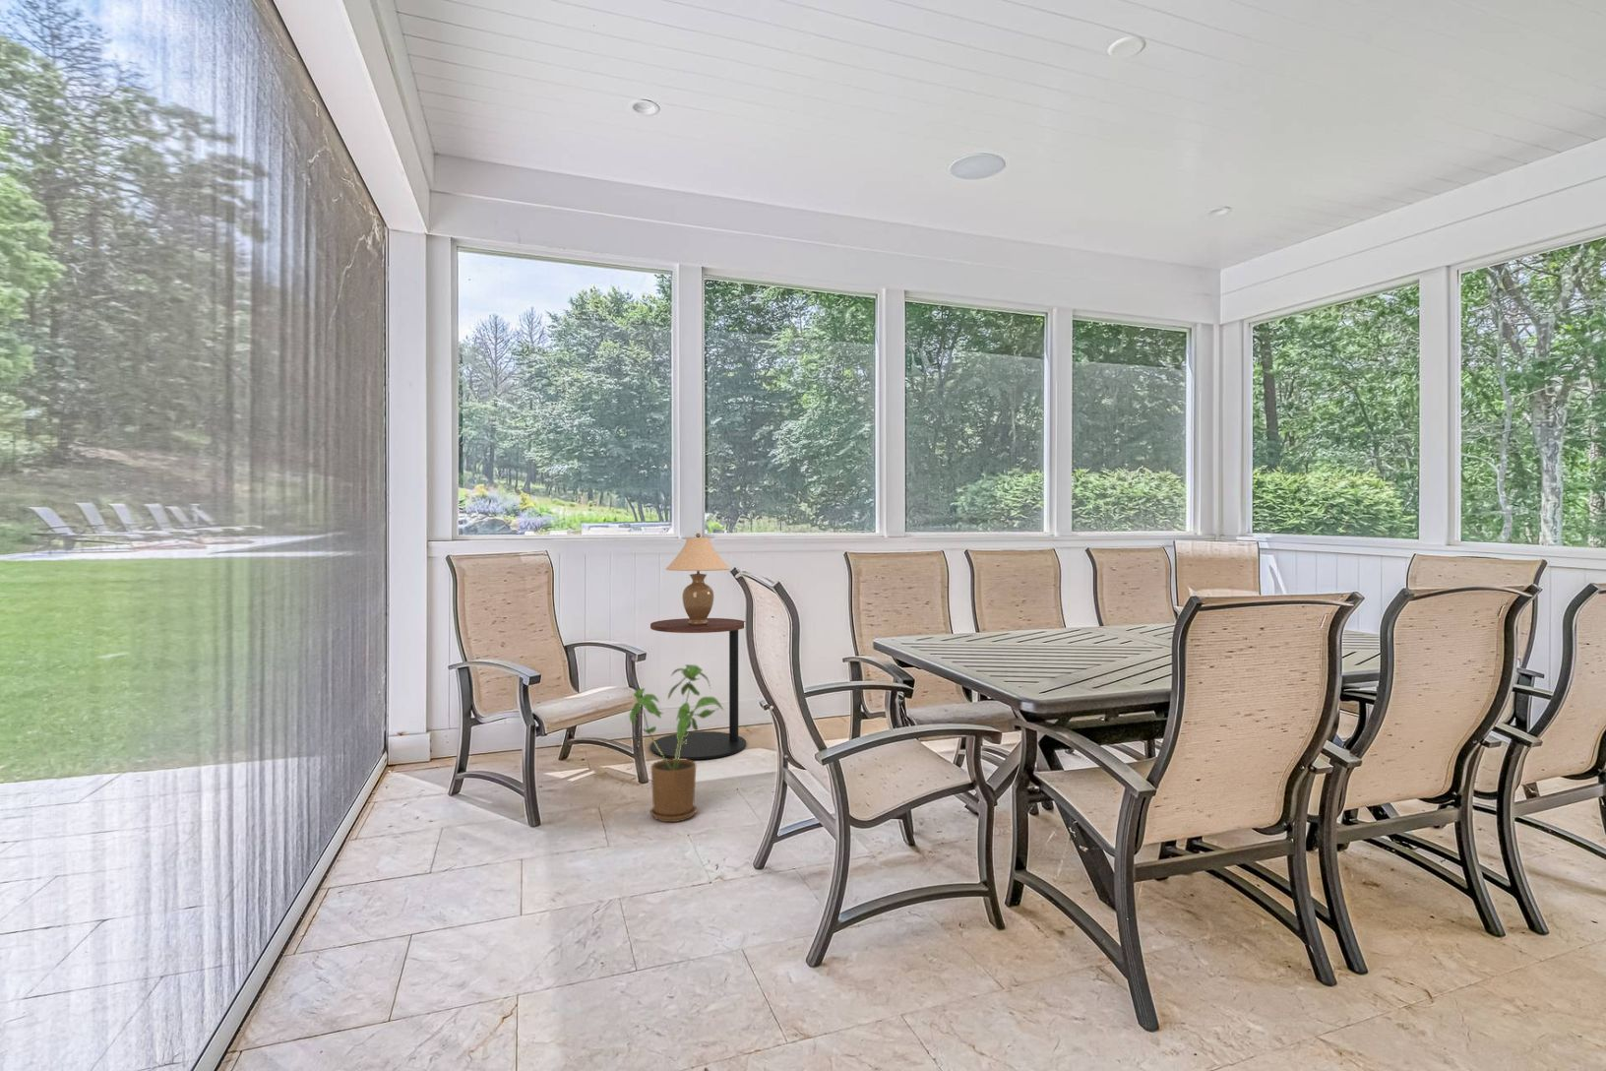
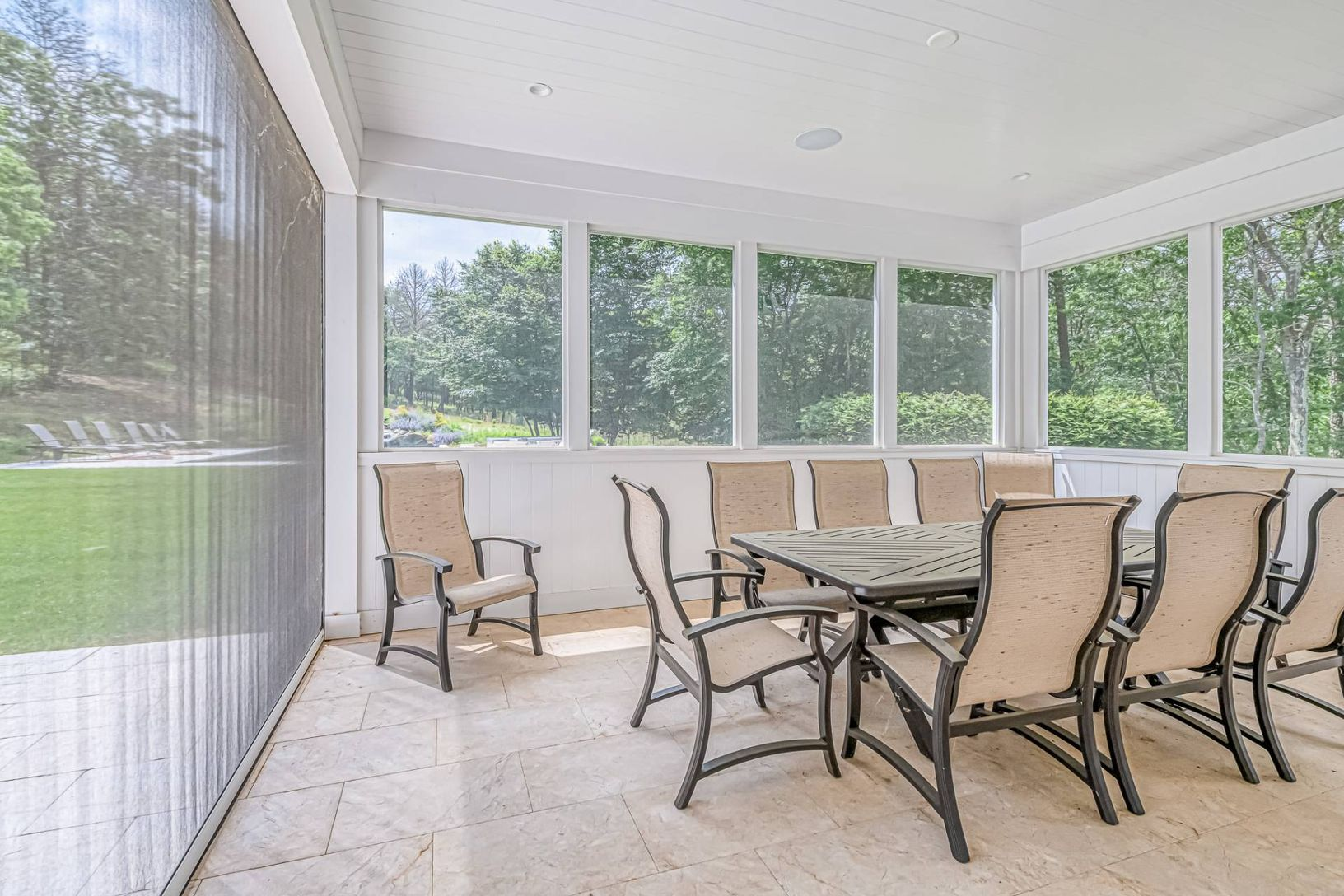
- house plant [629,663,725,822]
- side table [650,617,747,760]
- table lamp [666,533,731,625]
